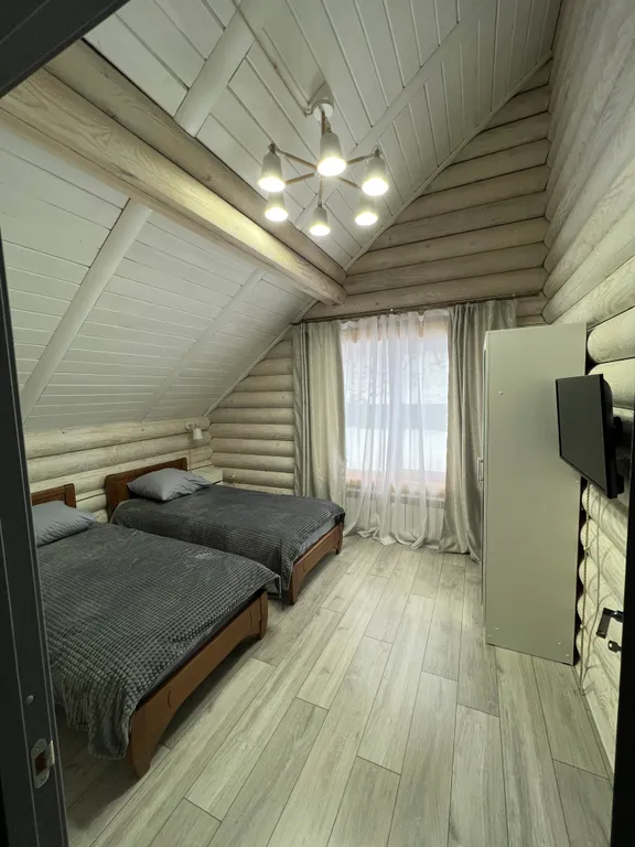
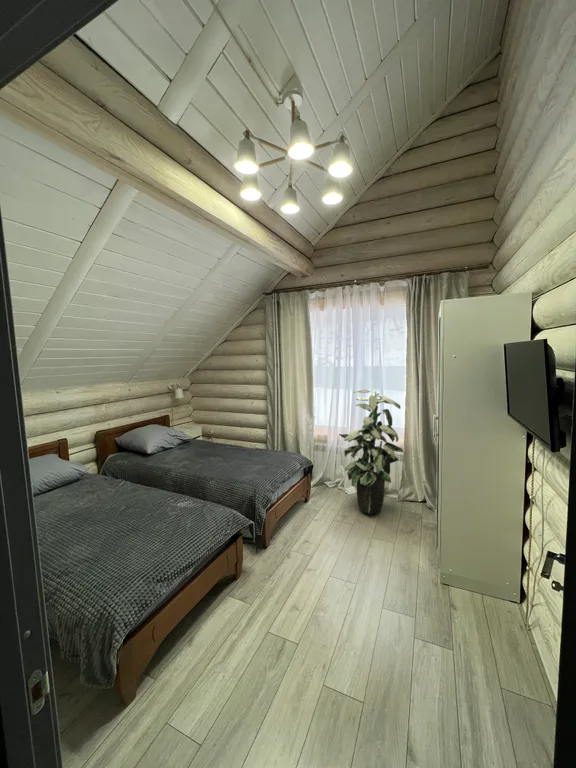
+ indoor plant [338,388,404,515]
